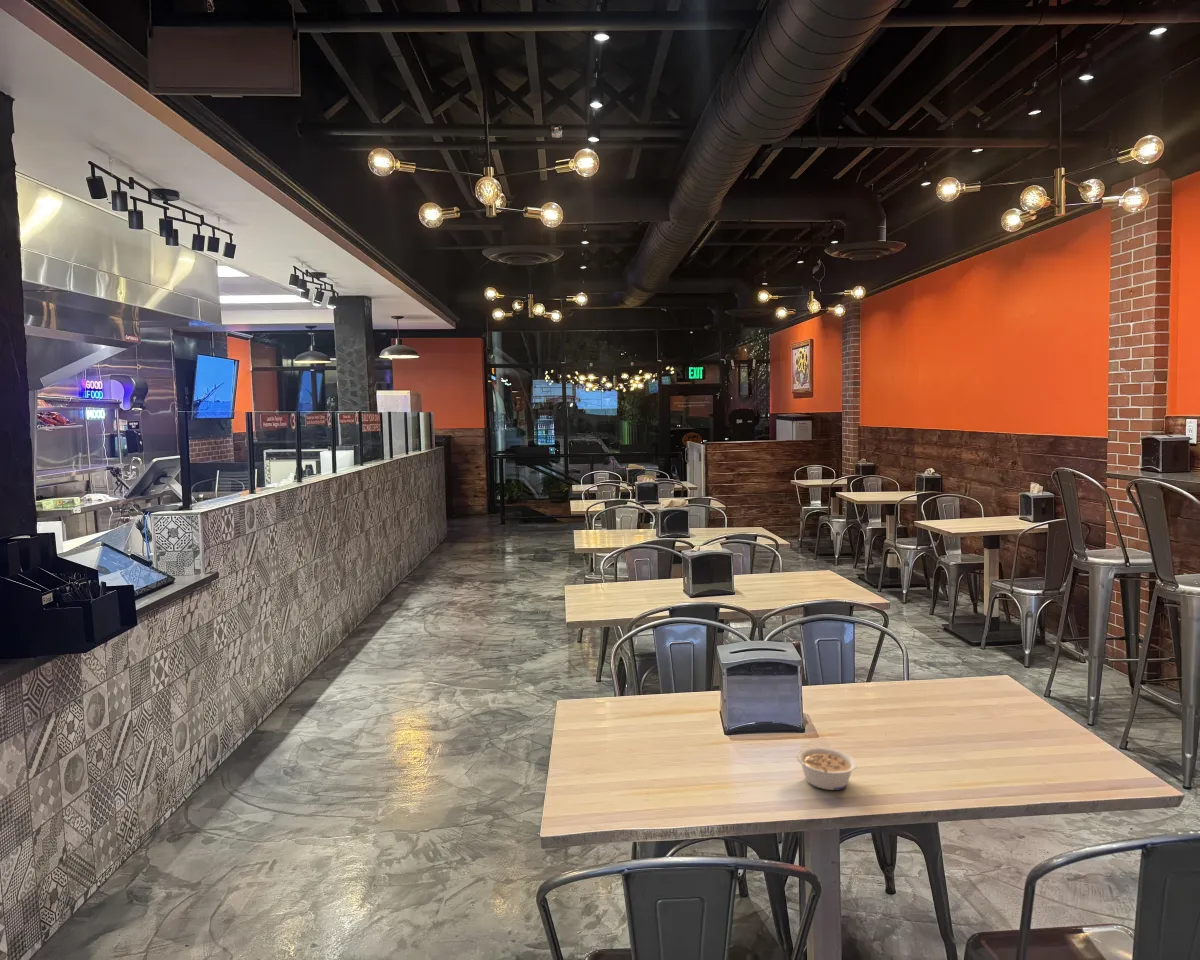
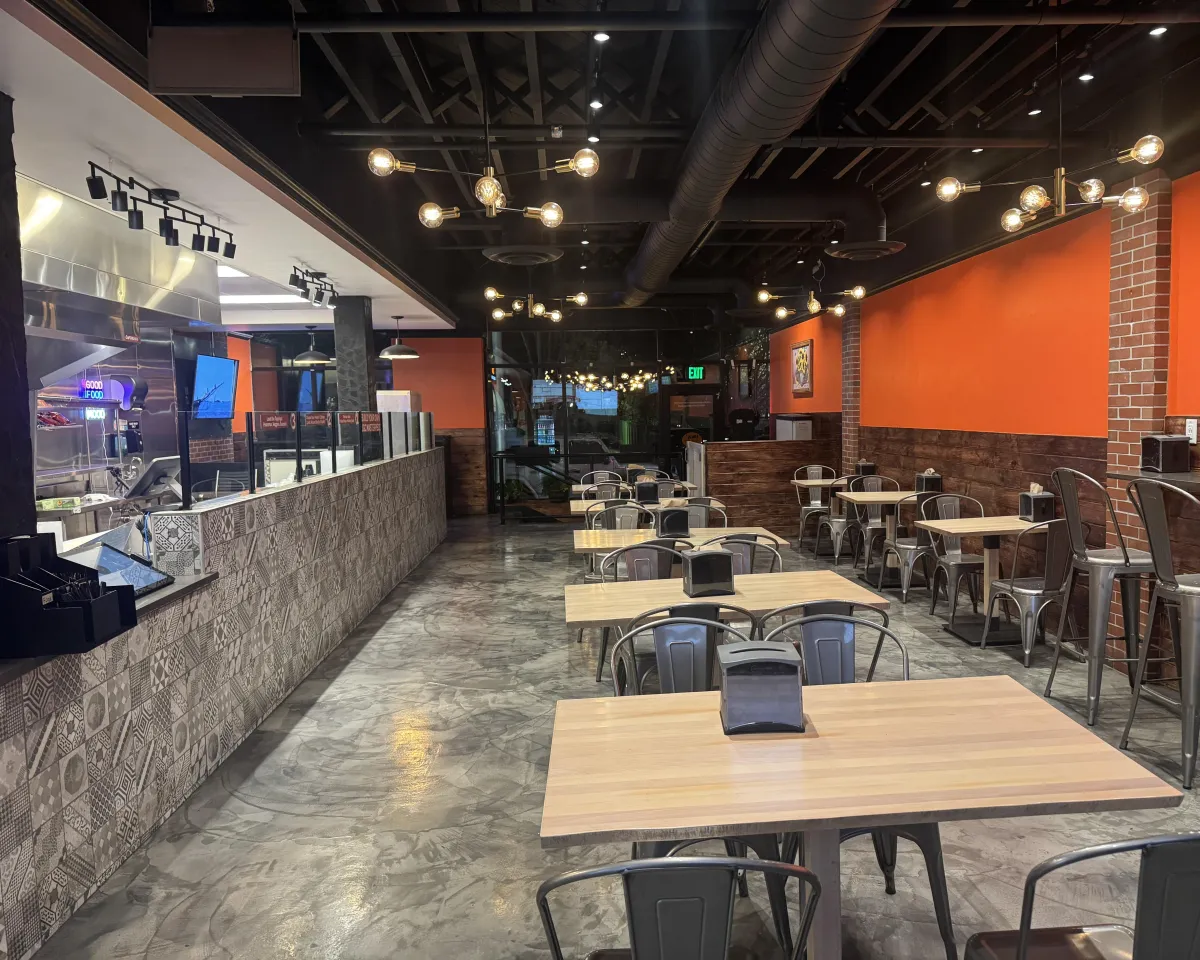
- legume [795,746,858,791]
